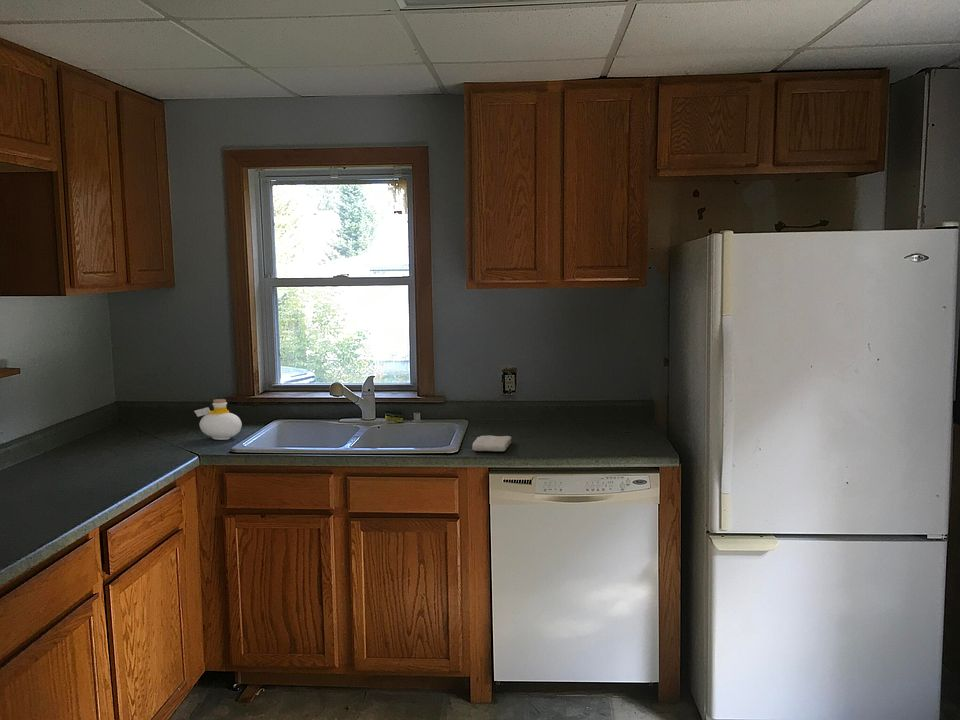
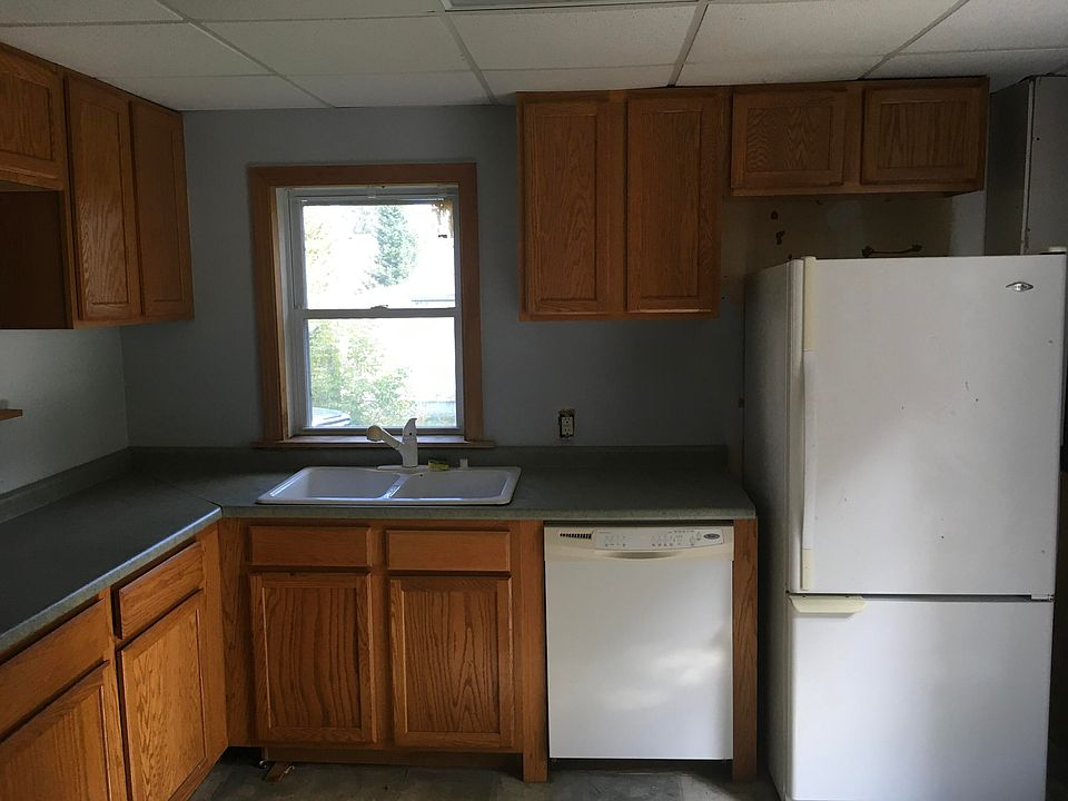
- washcloth [471,435,512,452]
- bottle [193,398,243,441]
